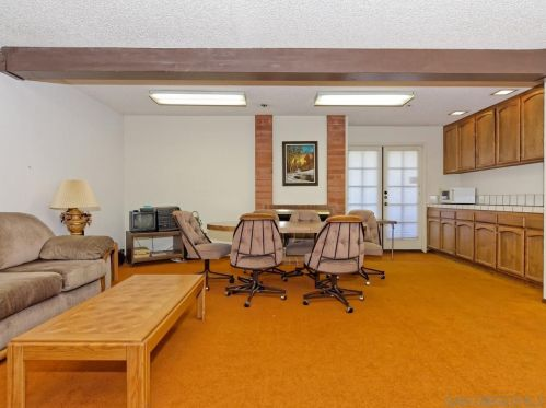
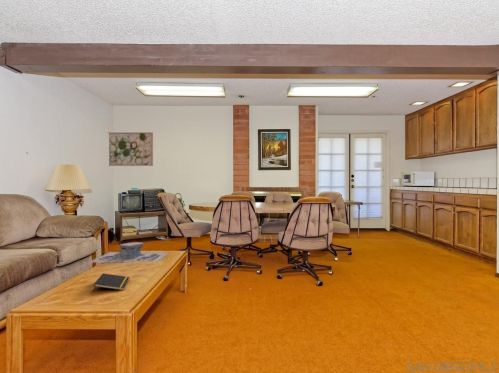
+ notepad [92,273,130,293]
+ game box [88,241,169,264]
+ wall art [108,132,154,167]
